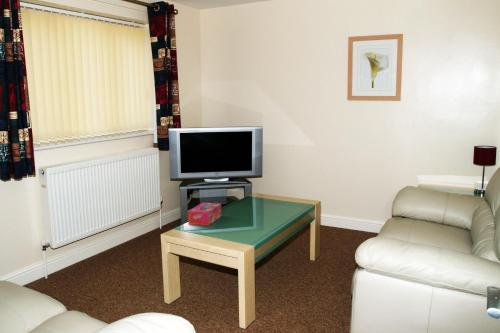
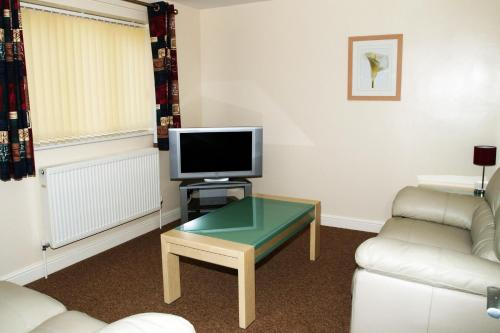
- tissue box [187,202,223,227]
